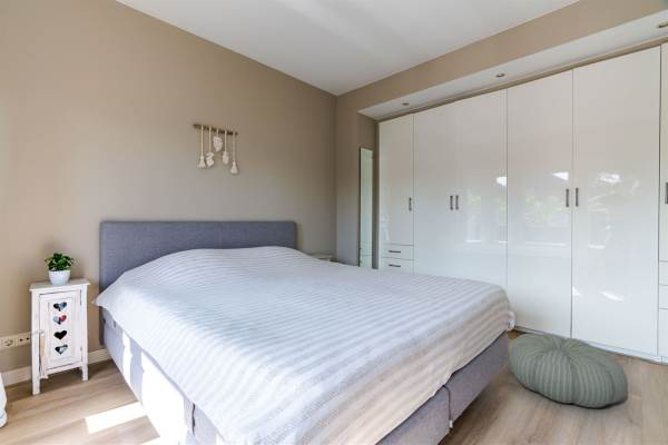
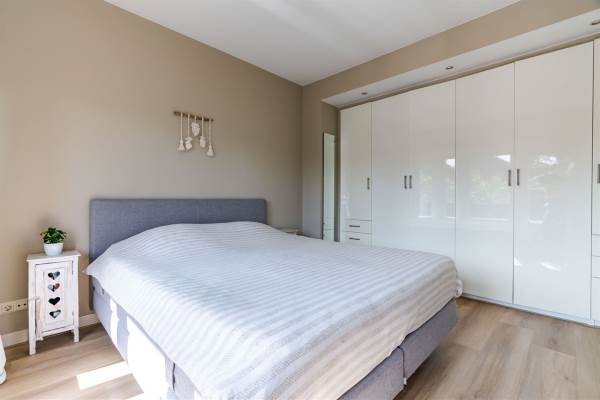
- pouf [505,333,629,408]
